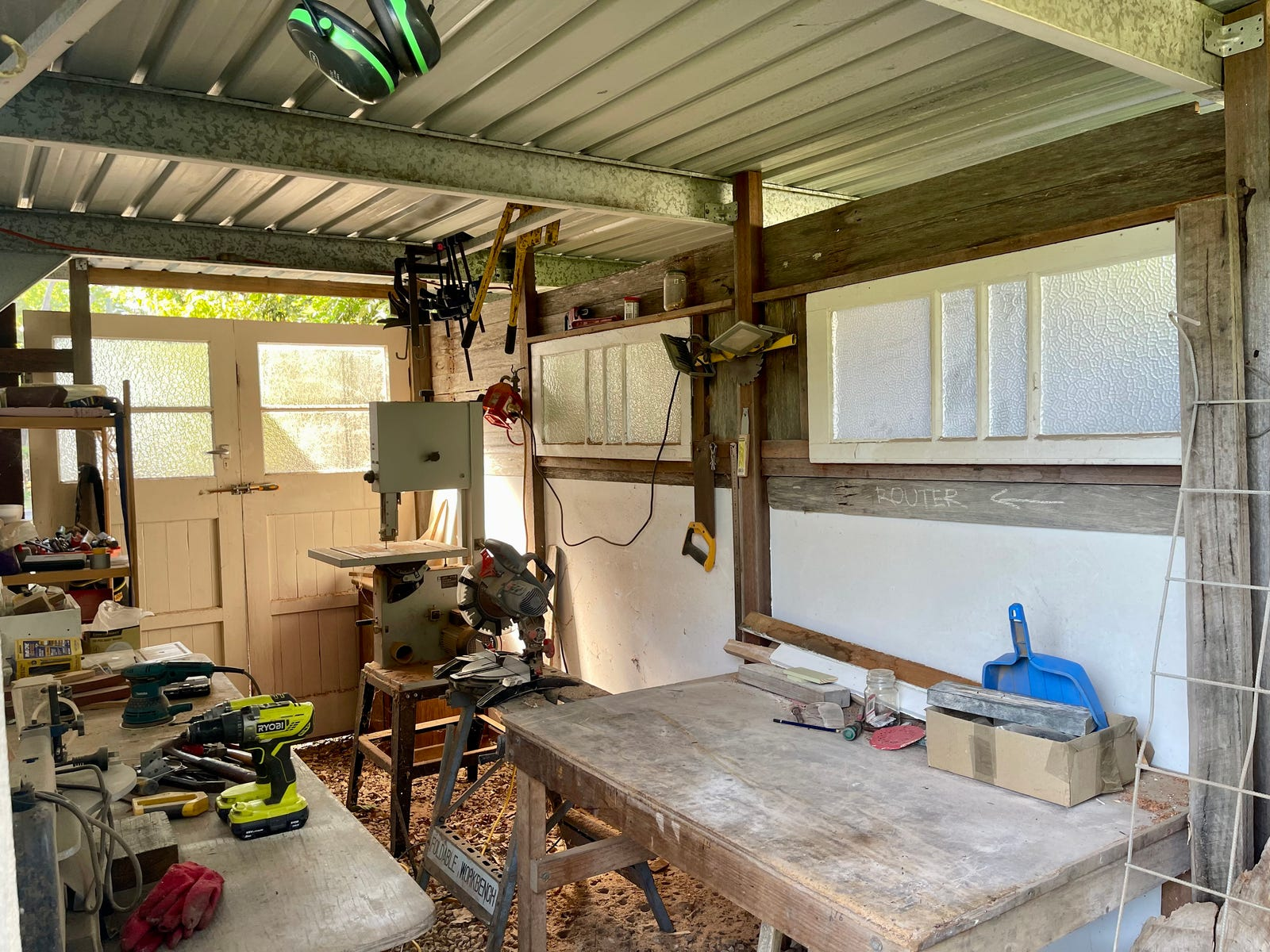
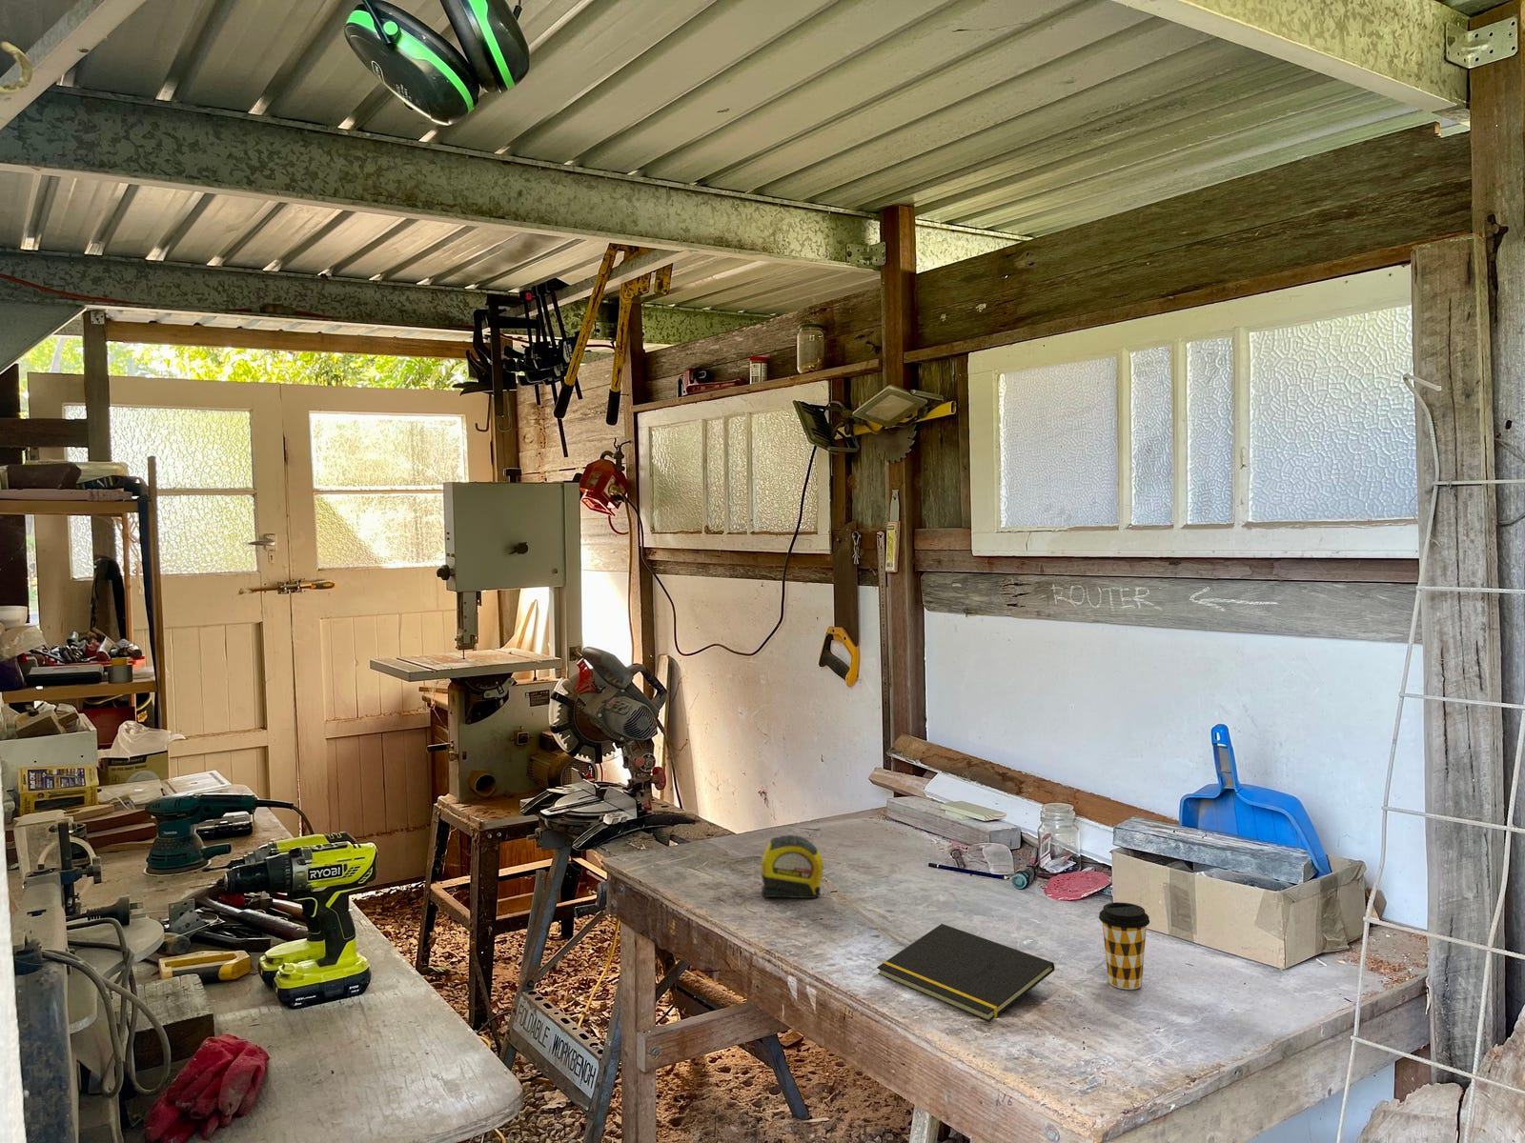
+ notepad [875,923,1055,1023]
+ tape measure [760,834,825,899]
+ coffee cup [1098,900,1150,991]
